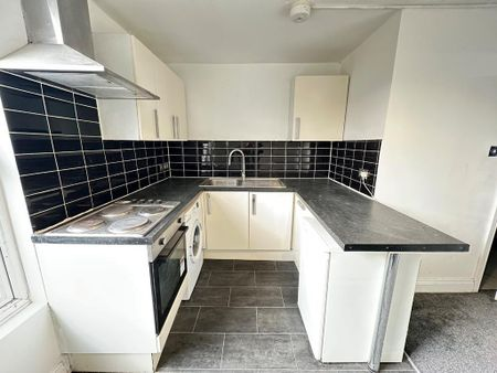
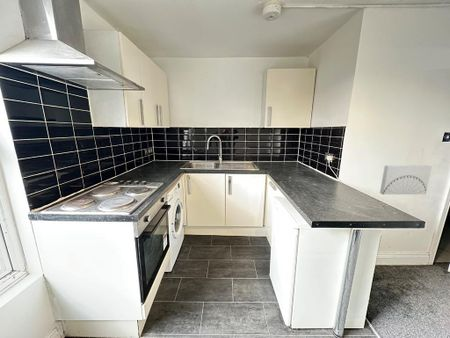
+ wall art [379,164,433,196]
